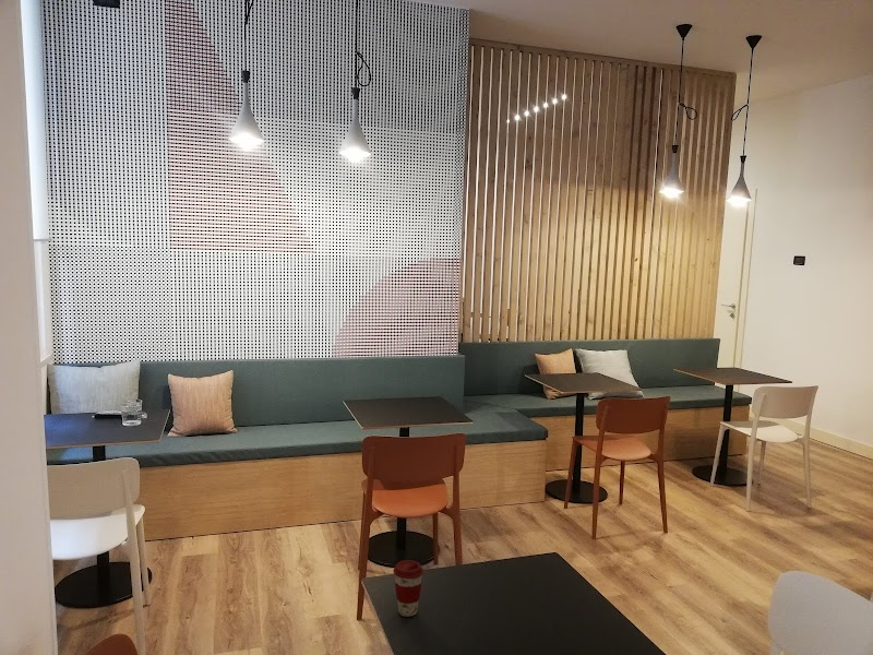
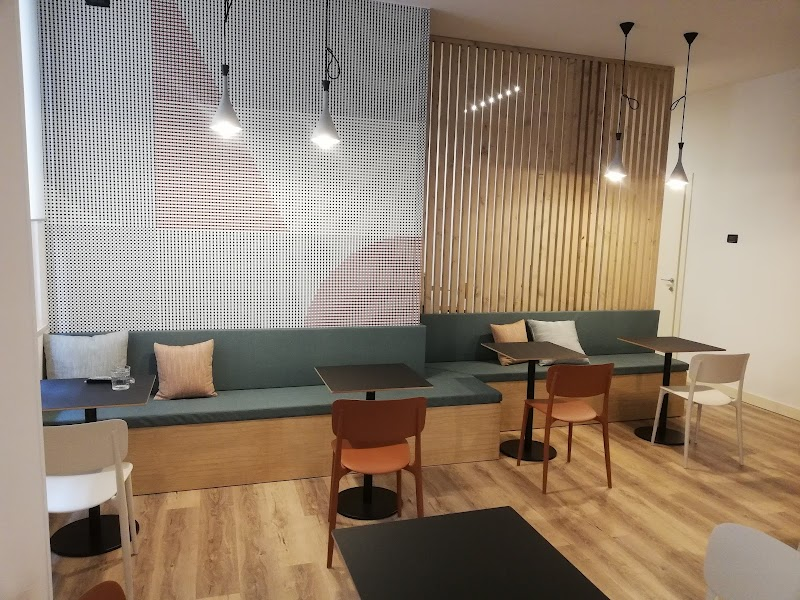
- coffee cup [392,559,424,618]
